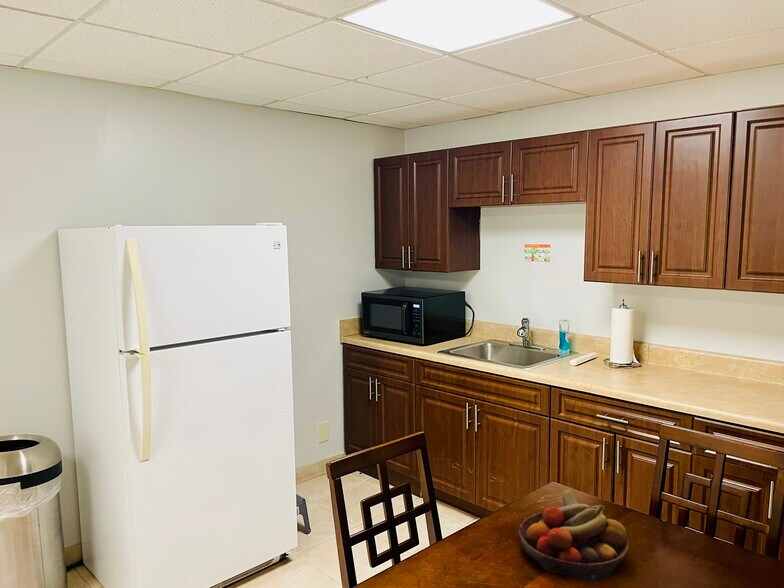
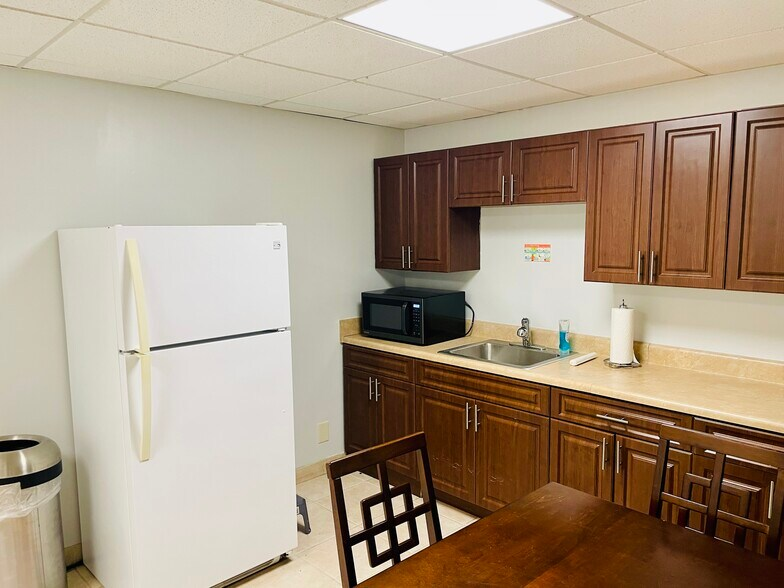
- fruit bowl [518,488,631,582]
